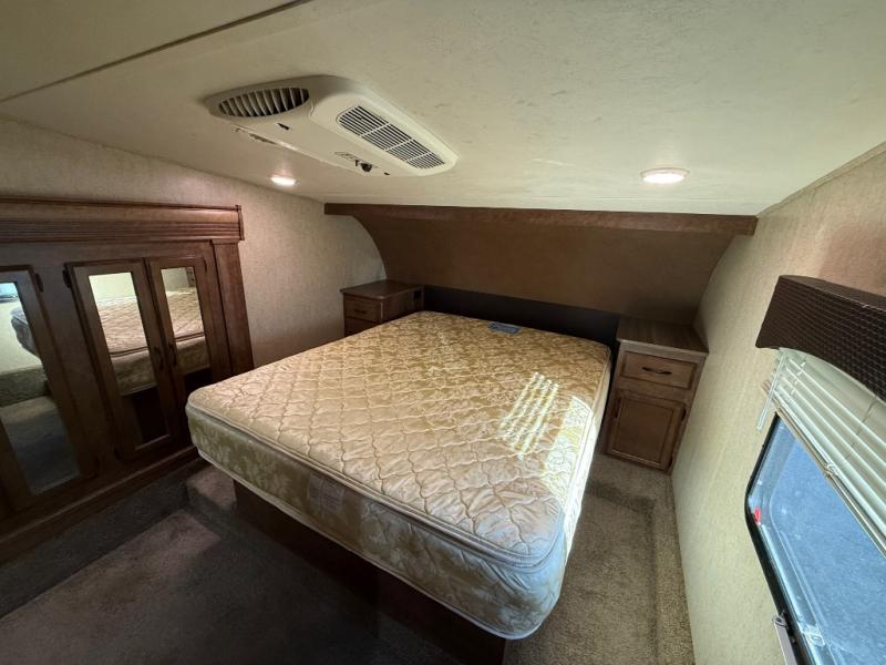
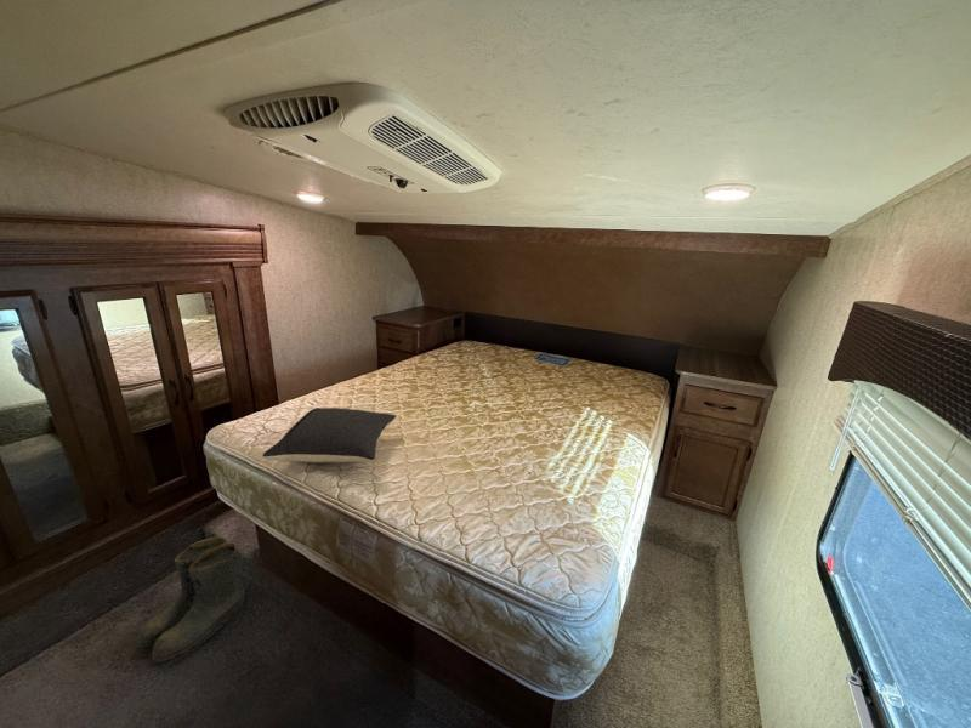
+ boots [134,535,249,669]
+ pillow [261,406,397,465]
